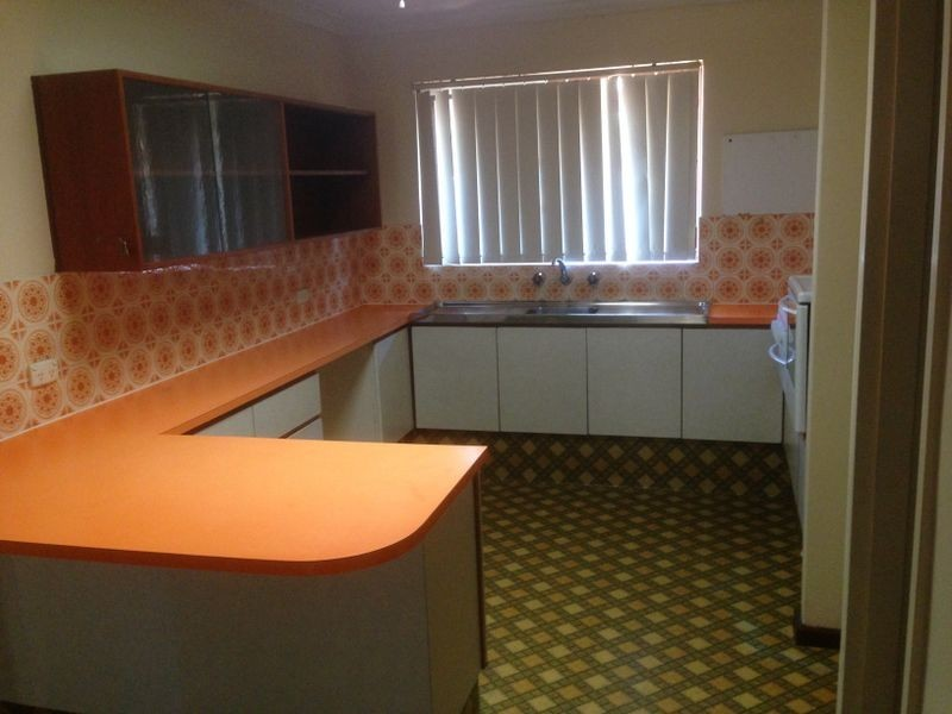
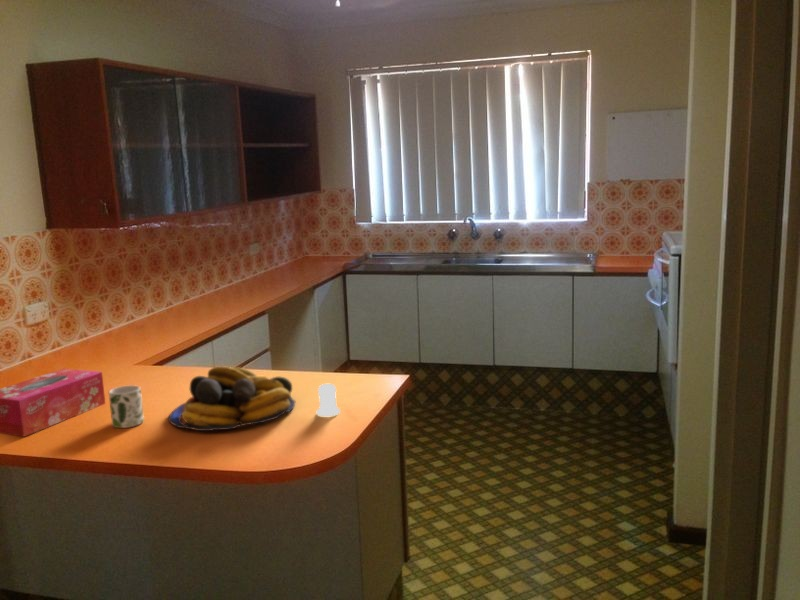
+ tissue box [0,368,106,438]
+ mug [108,384,145,429]
+ salt shaker [316,383,341,417]
+ fruit bowl [168,365,296,432]
